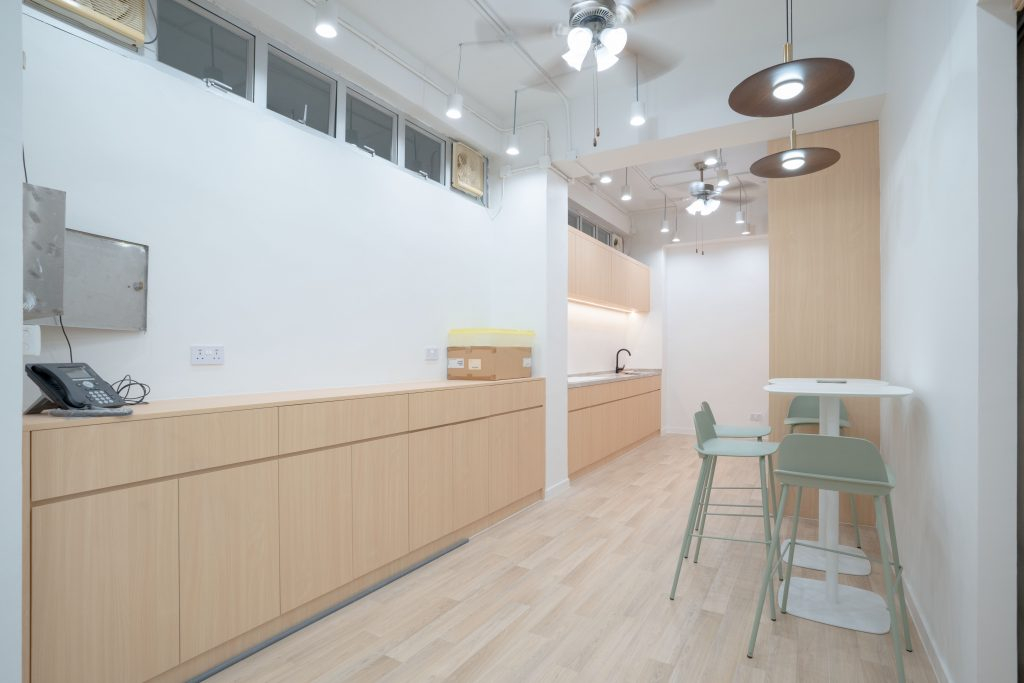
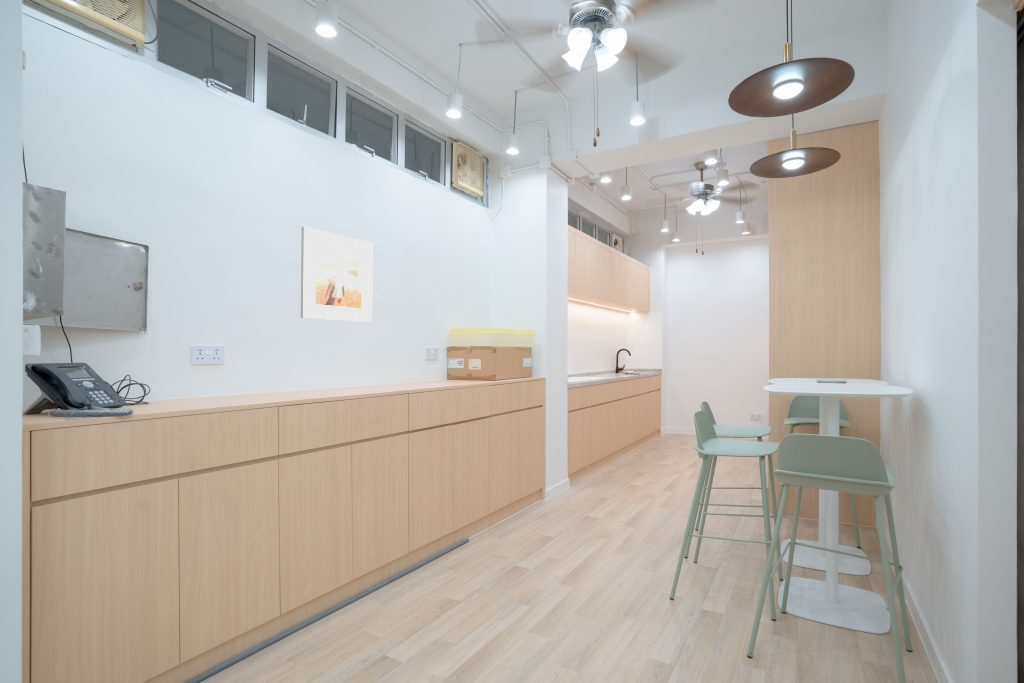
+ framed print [300,225,373,323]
